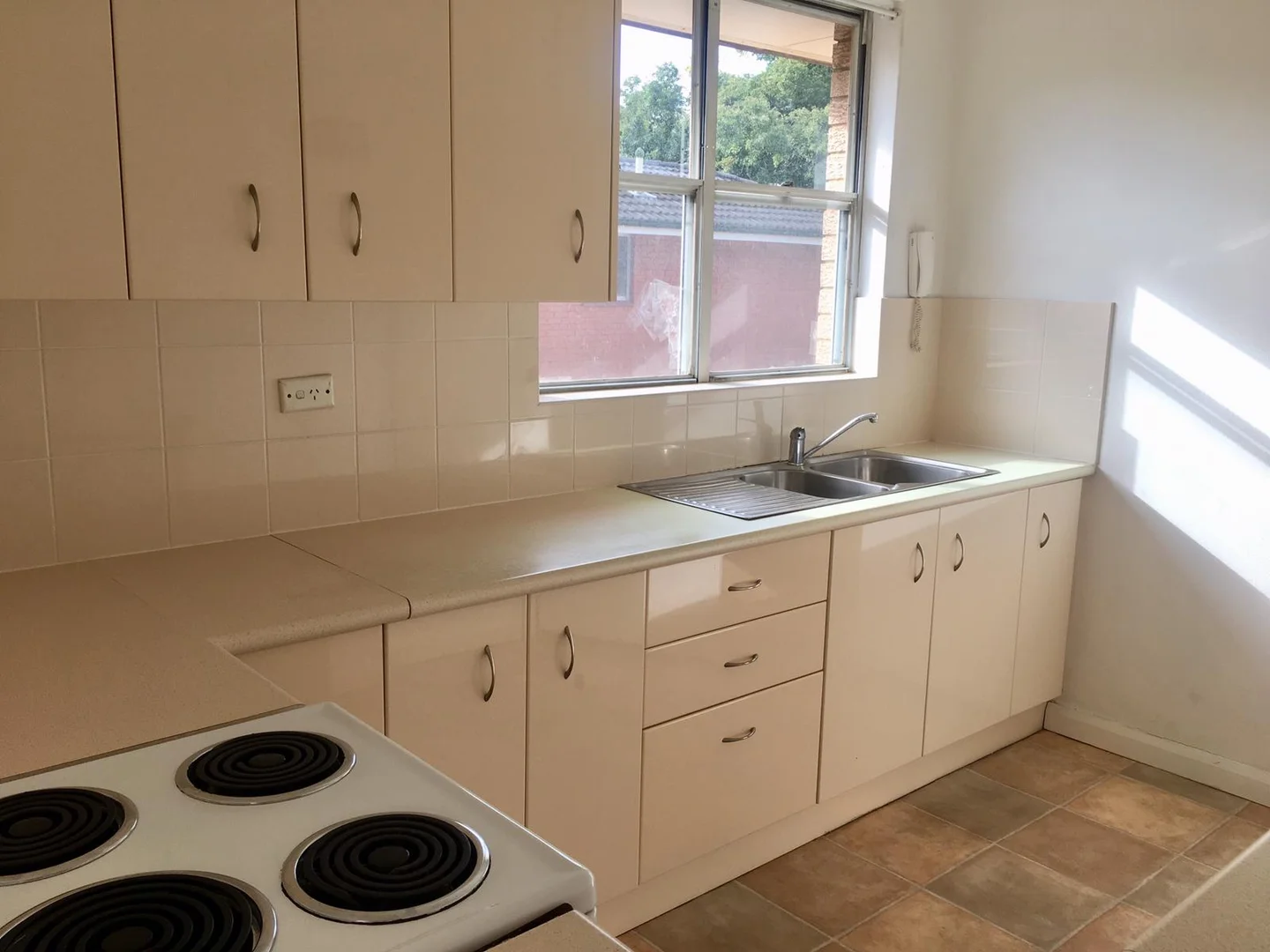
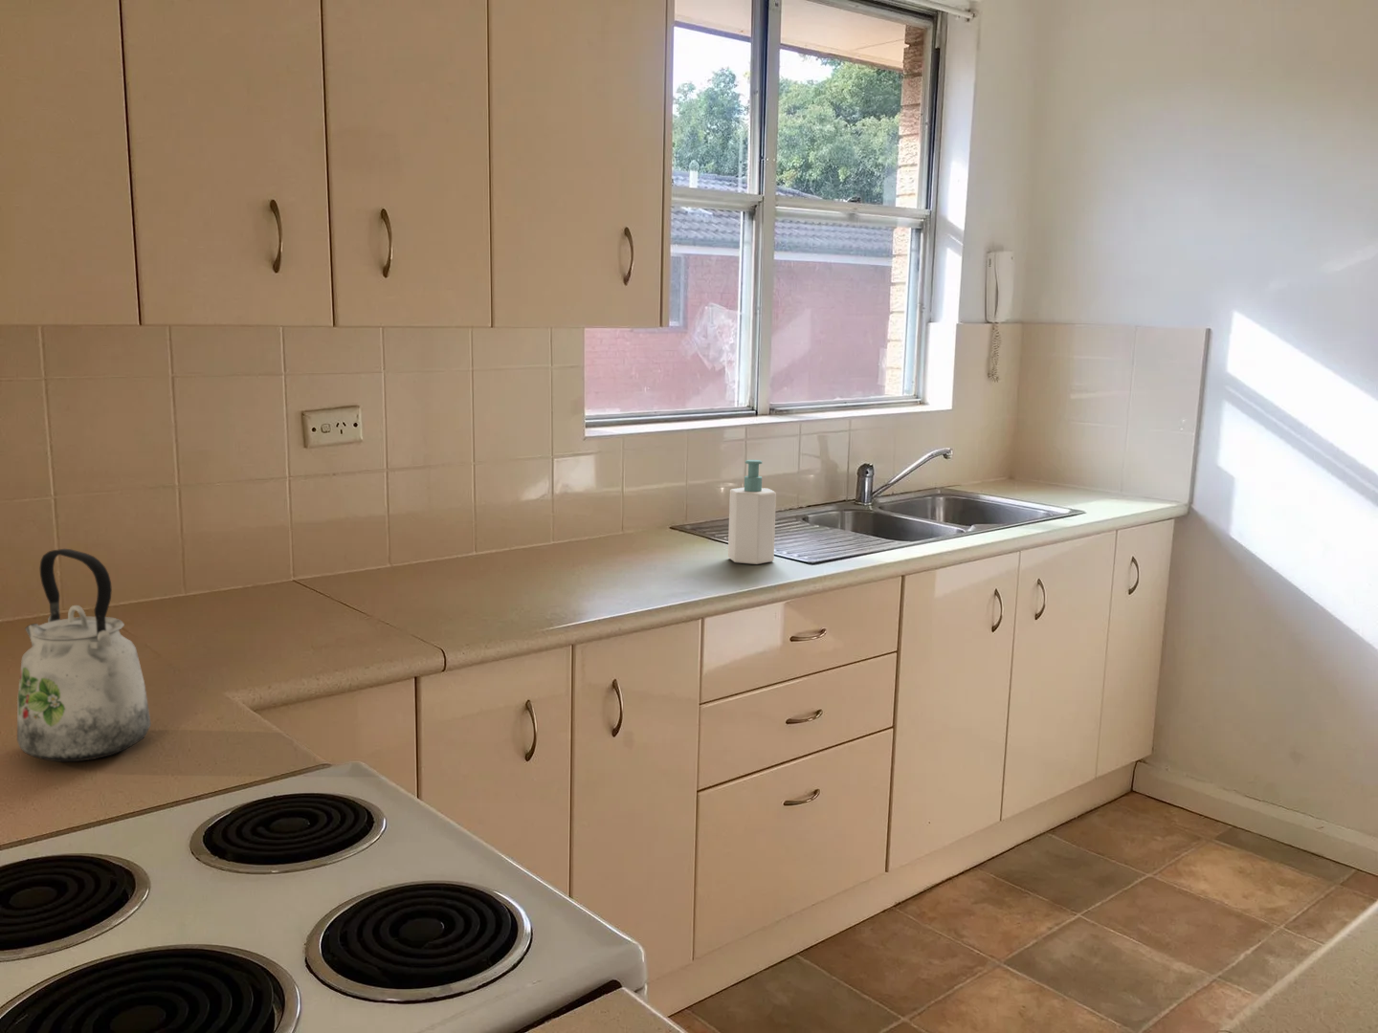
+ soap bottle [727,459,777,565]
+ kettle [16,548,152,763]
